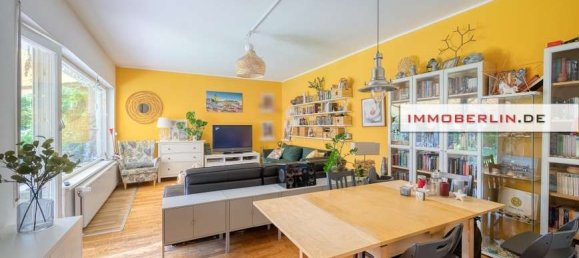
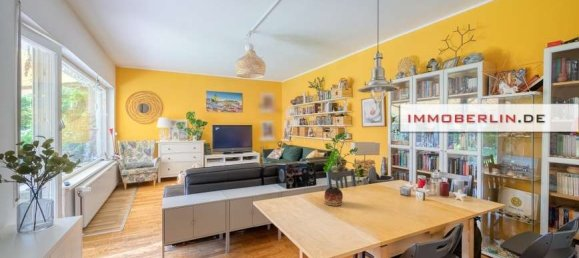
+ bowl [323,186,344,207]
